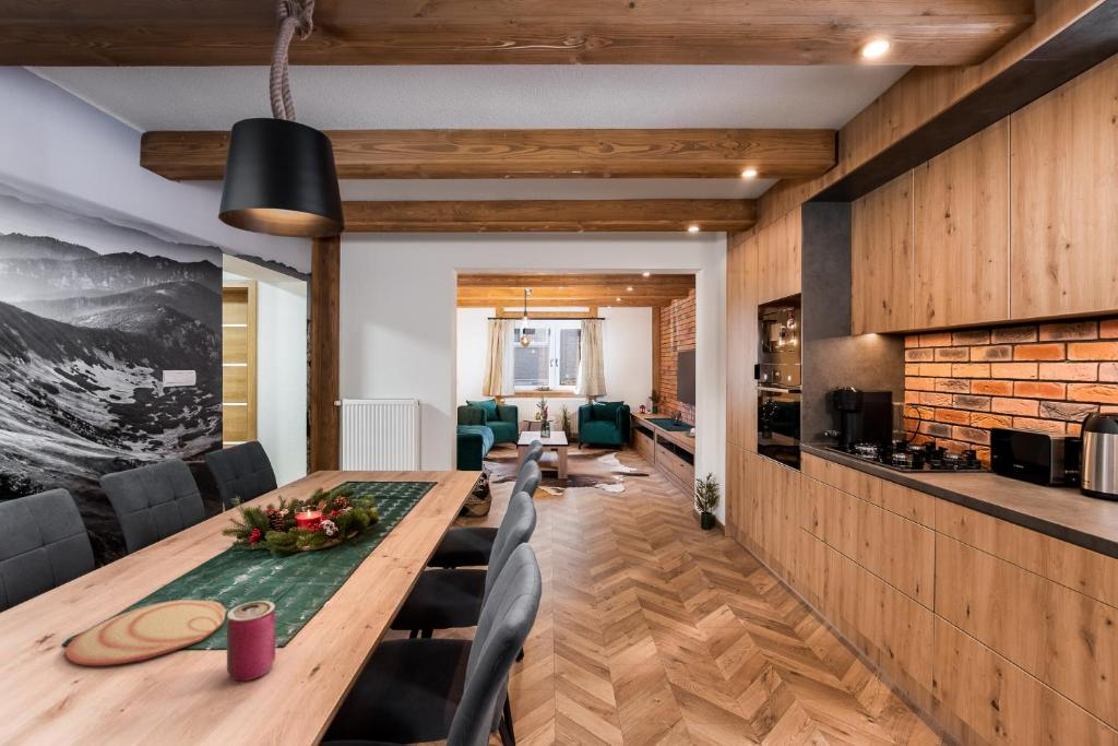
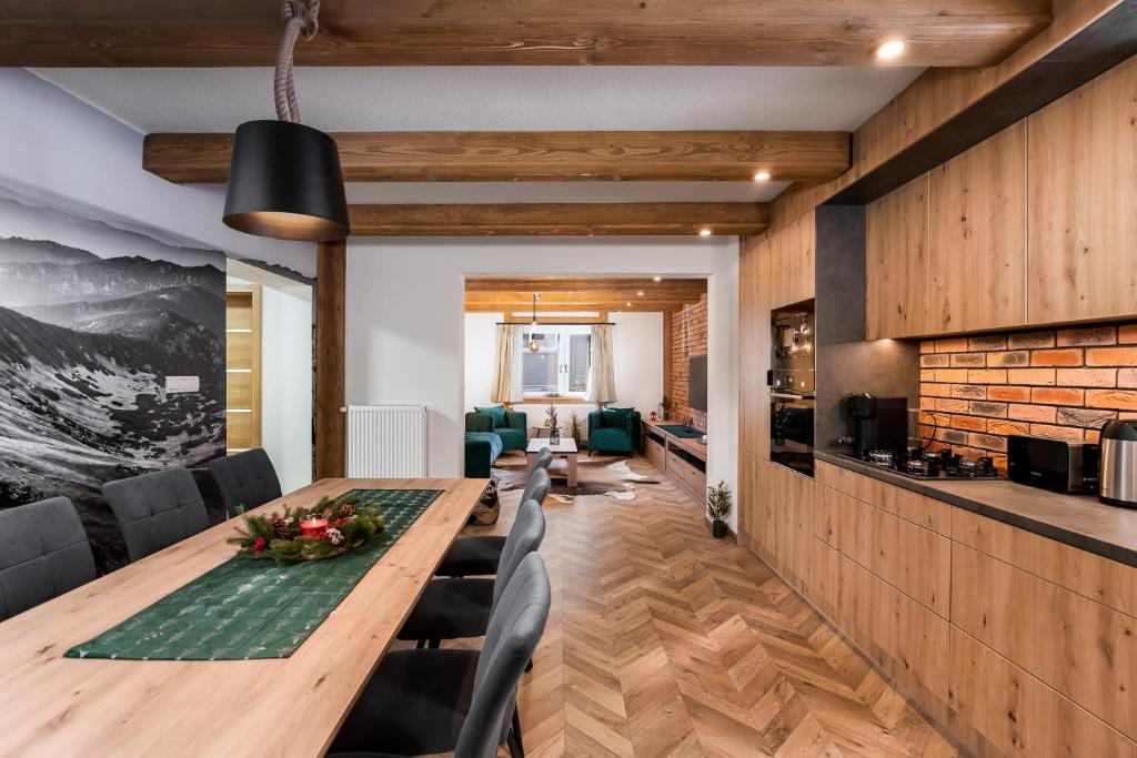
- plate [64,599,227,666]
- can [226,600,276,682]
